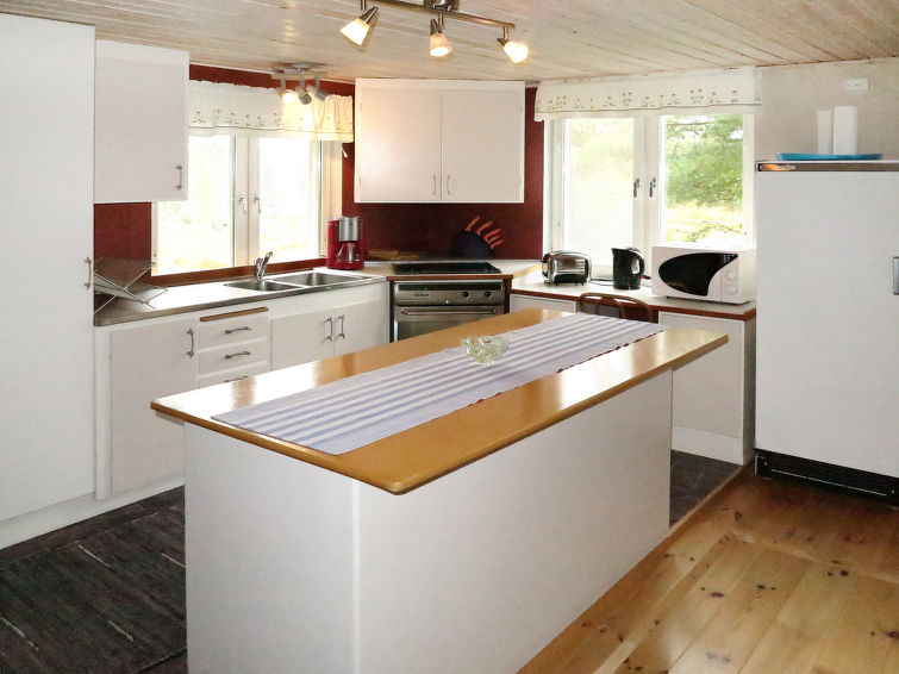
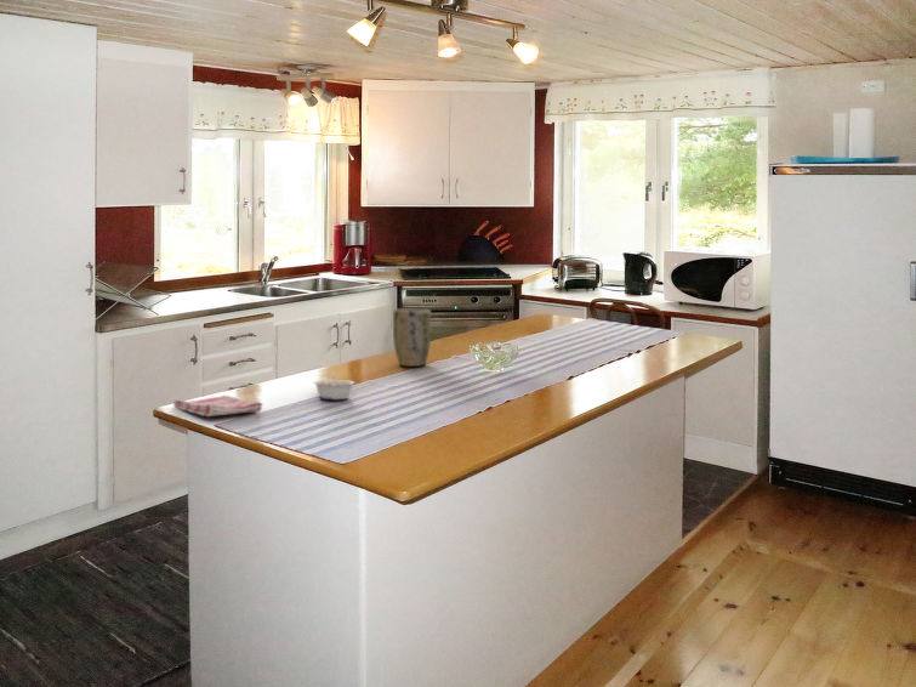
+ plant pot [392,308,432,368]
+ dish towel [172,394,263,418]
+ legume [312,374,357,401]
